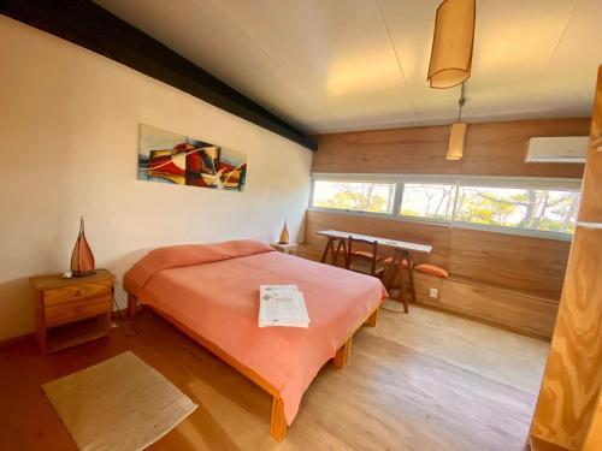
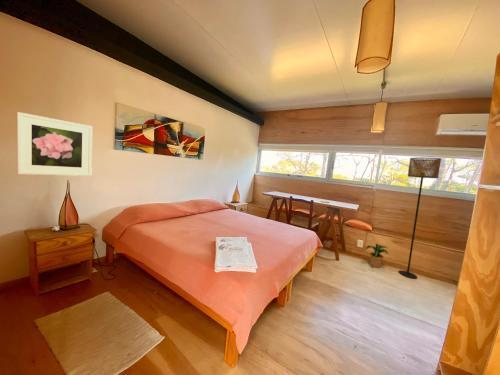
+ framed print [16,111,93,177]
+ floor lamp [397,156,442,280]
+ potted plant [364,243,392,269]
